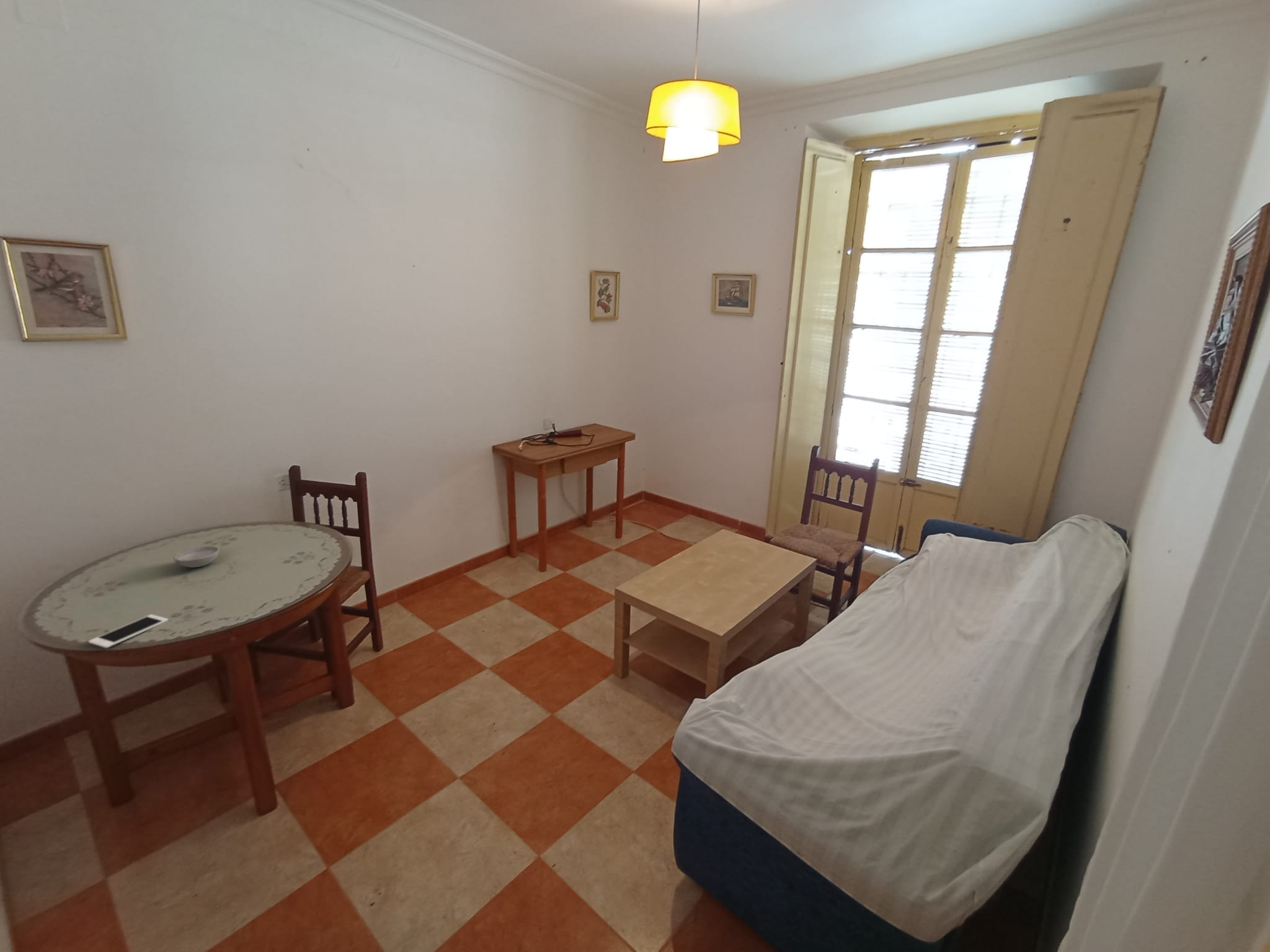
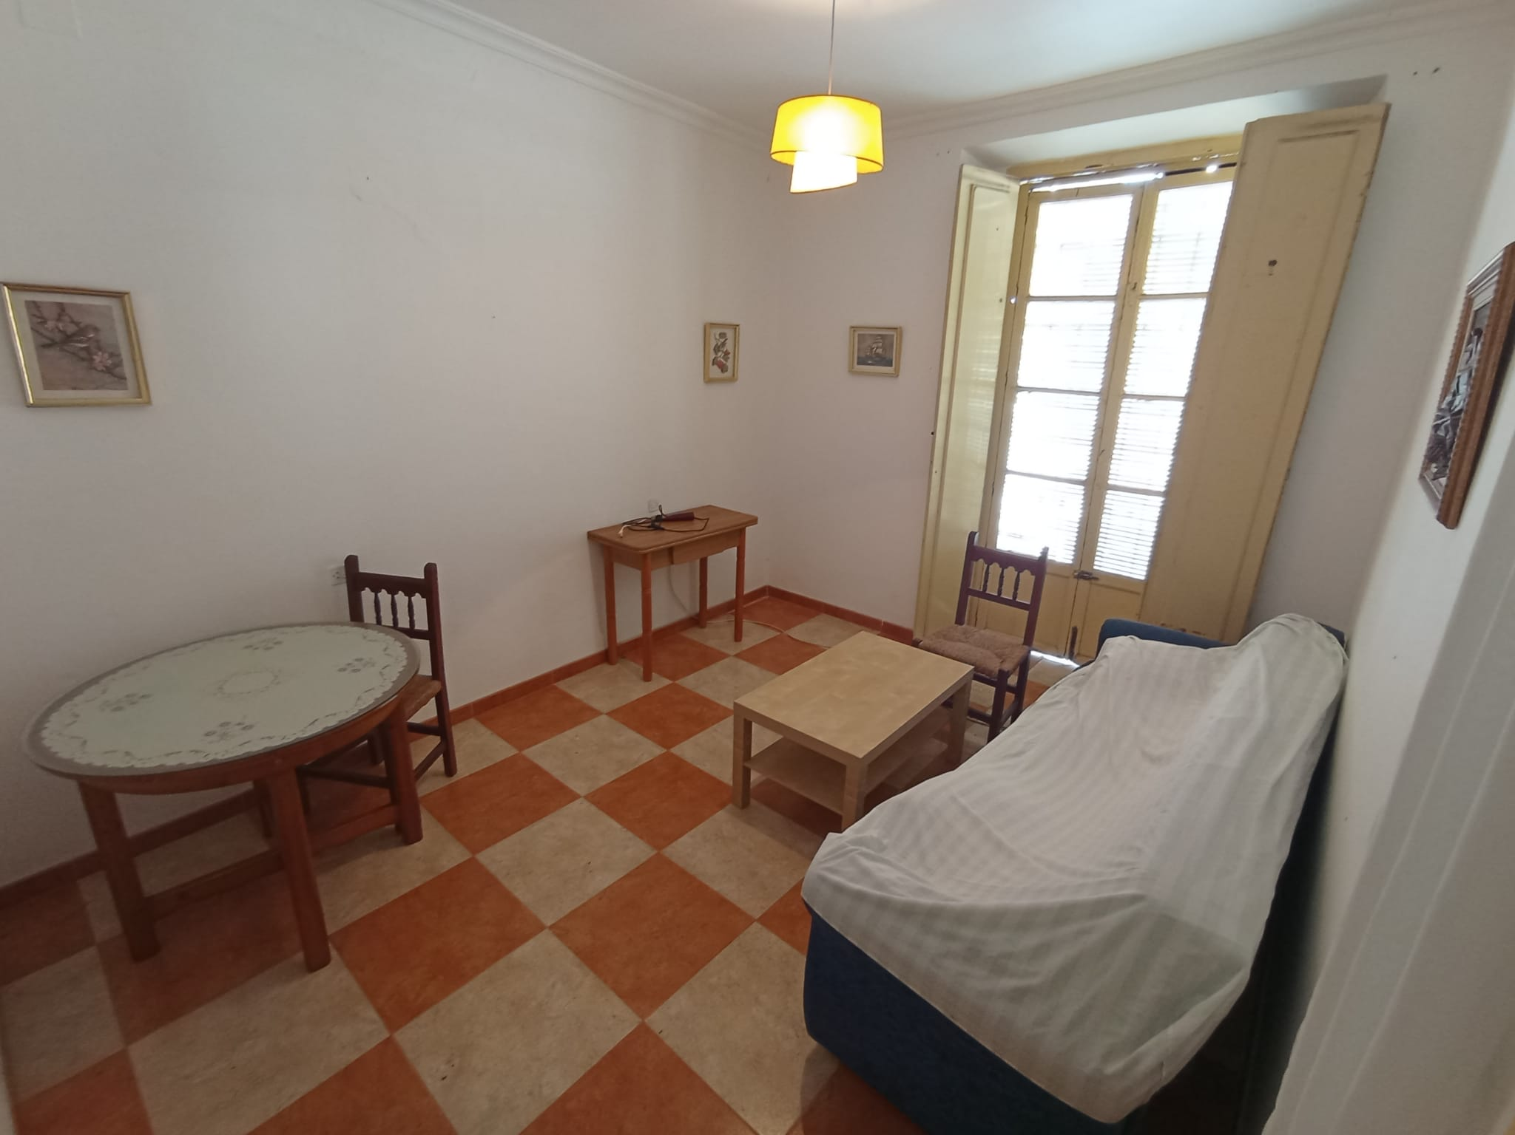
- bowl [172,545,220,568]
- cell phone [88,614,169,649]
